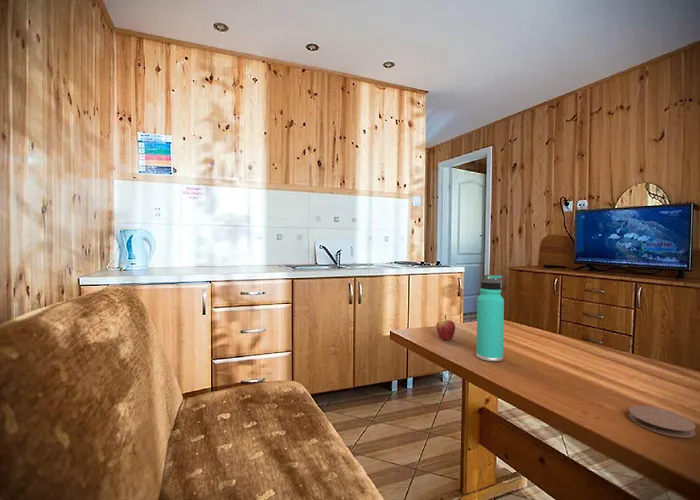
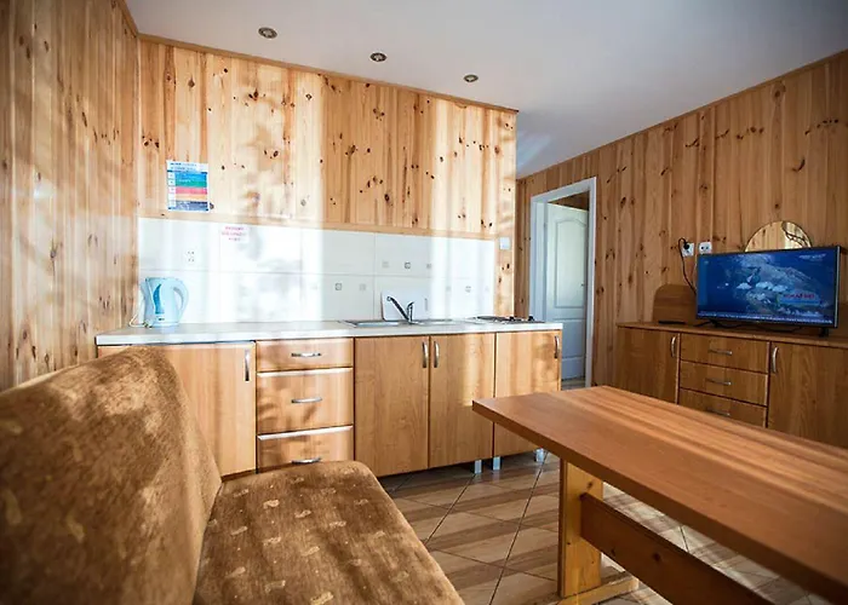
- thermos bottle [475,274,505,362]
- fruit [435,314,456,341]
- coaster [628,405,697,439]
